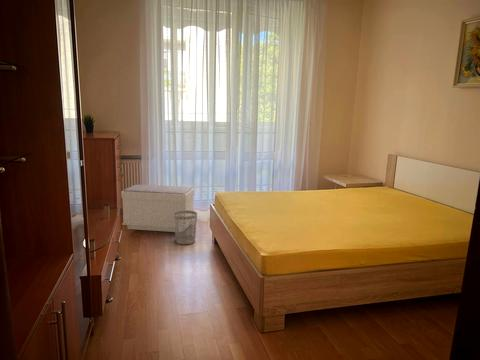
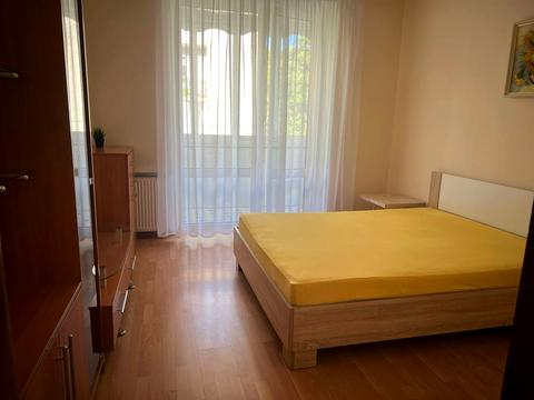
- bench [120,184,195,233]
- wastebasket [174,210,198,245]
